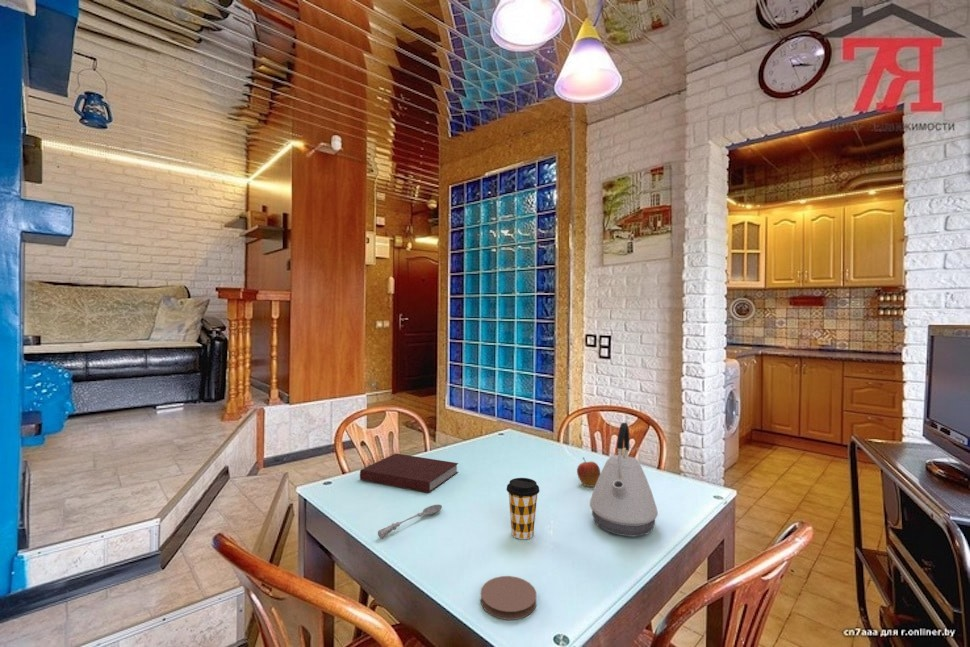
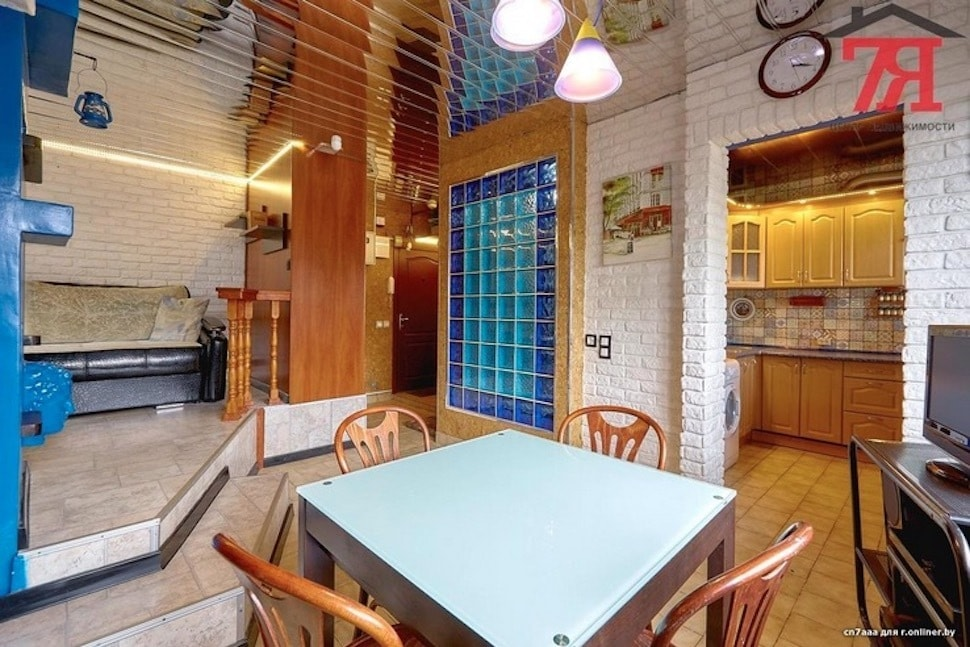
- coffee cup [505,477,540,540]
- kettle [589,422,659,537]
- soupspoon [377,504,443,540]
- notebook [359,453,459,494]
- fruit [576,456,601,488]
- coaster [480,575,538,621]
